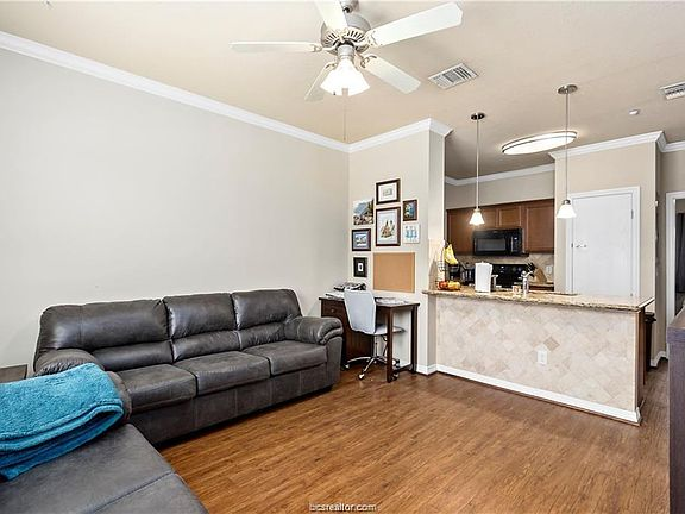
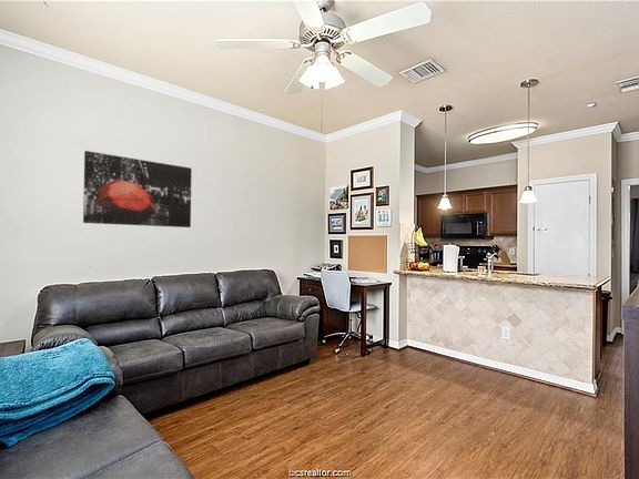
+ wall art [82,150,193,228]
